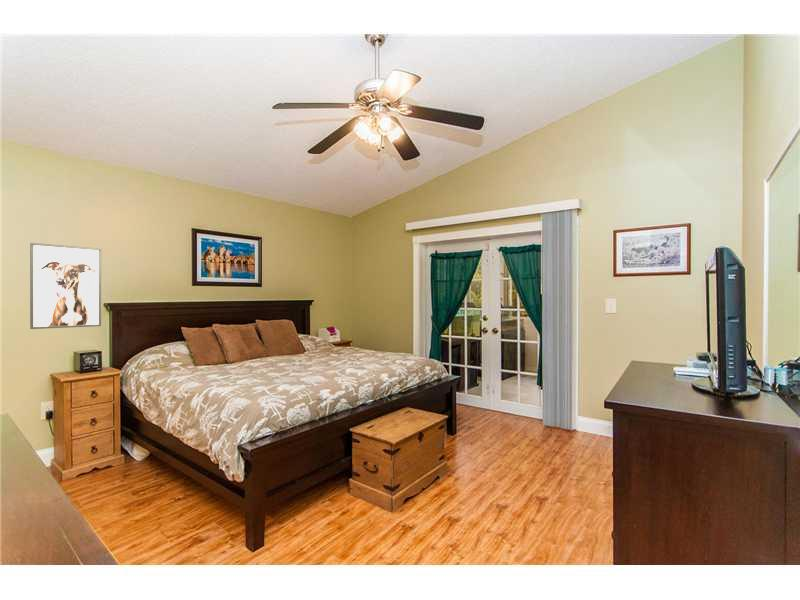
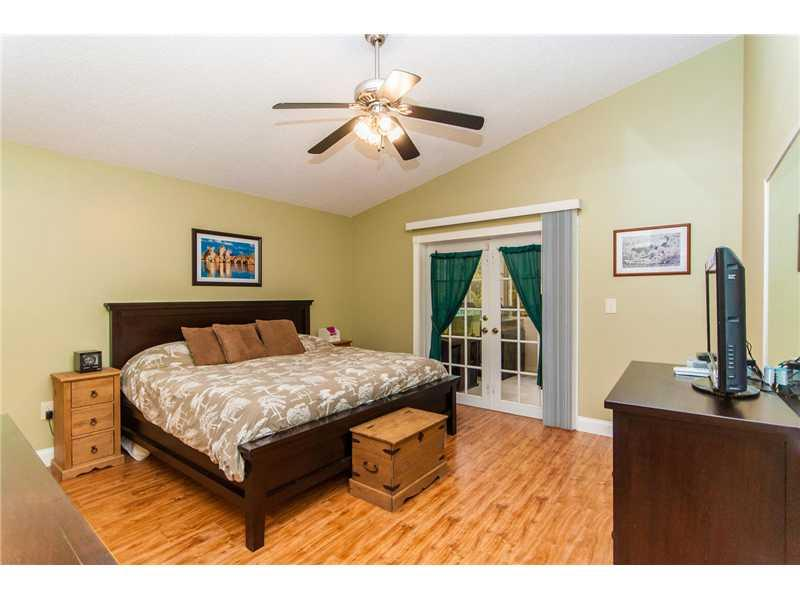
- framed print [29,242,102,330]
